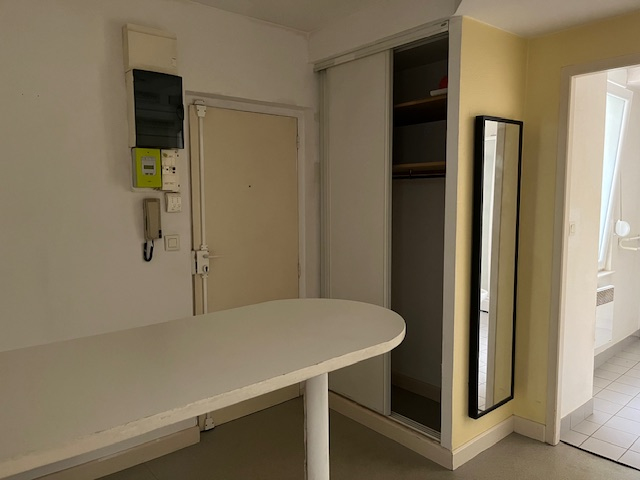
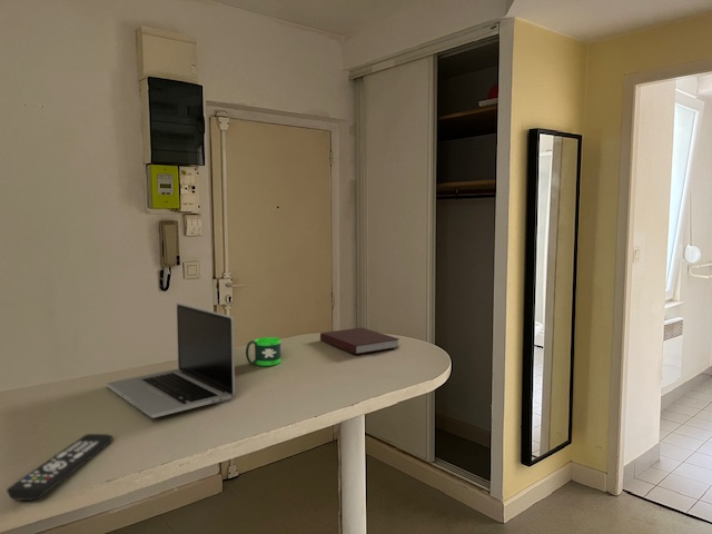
+ mug [245,336,281,367]
+ laptop [106,301,236,418]
+ remote control [6,433,113,502]
+ notebook [319,327,399,355]
